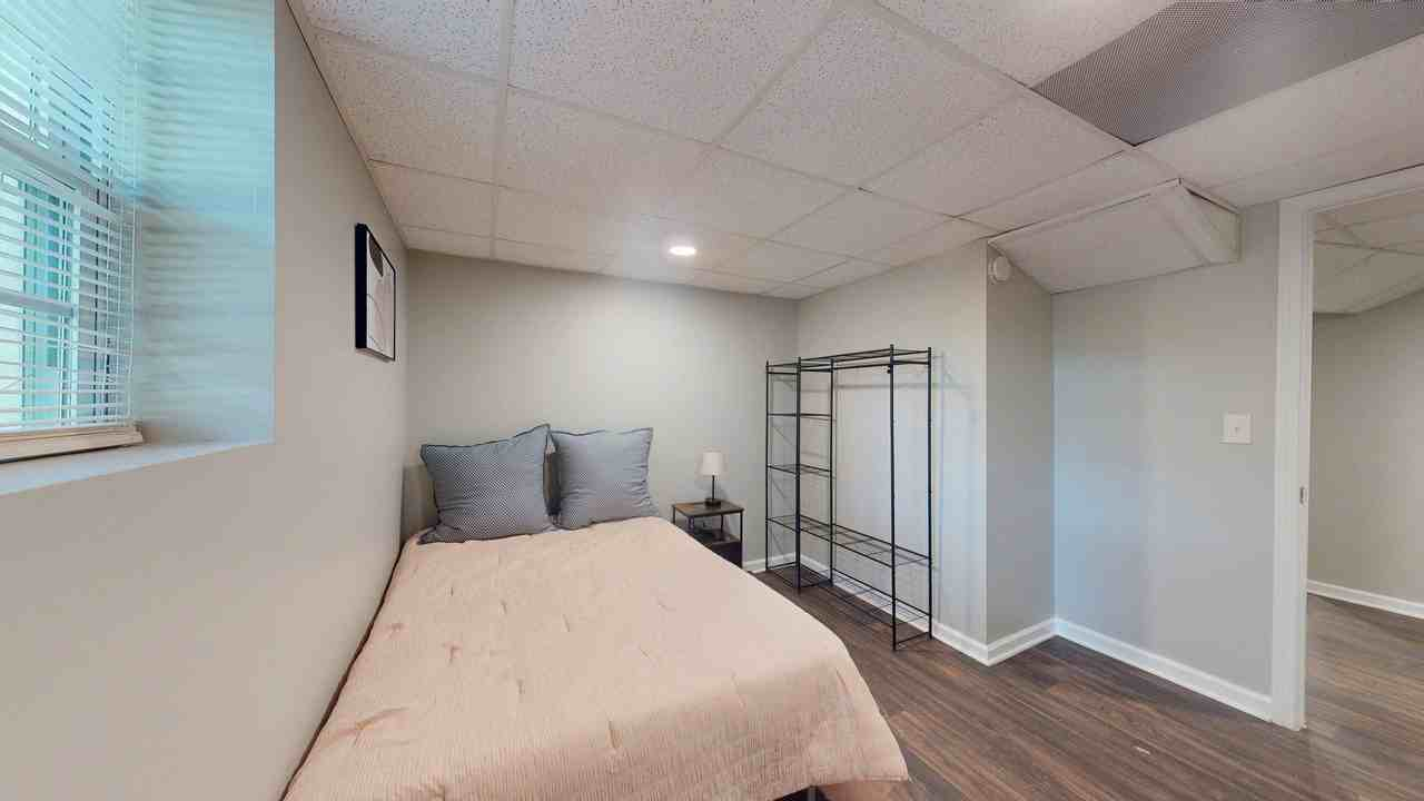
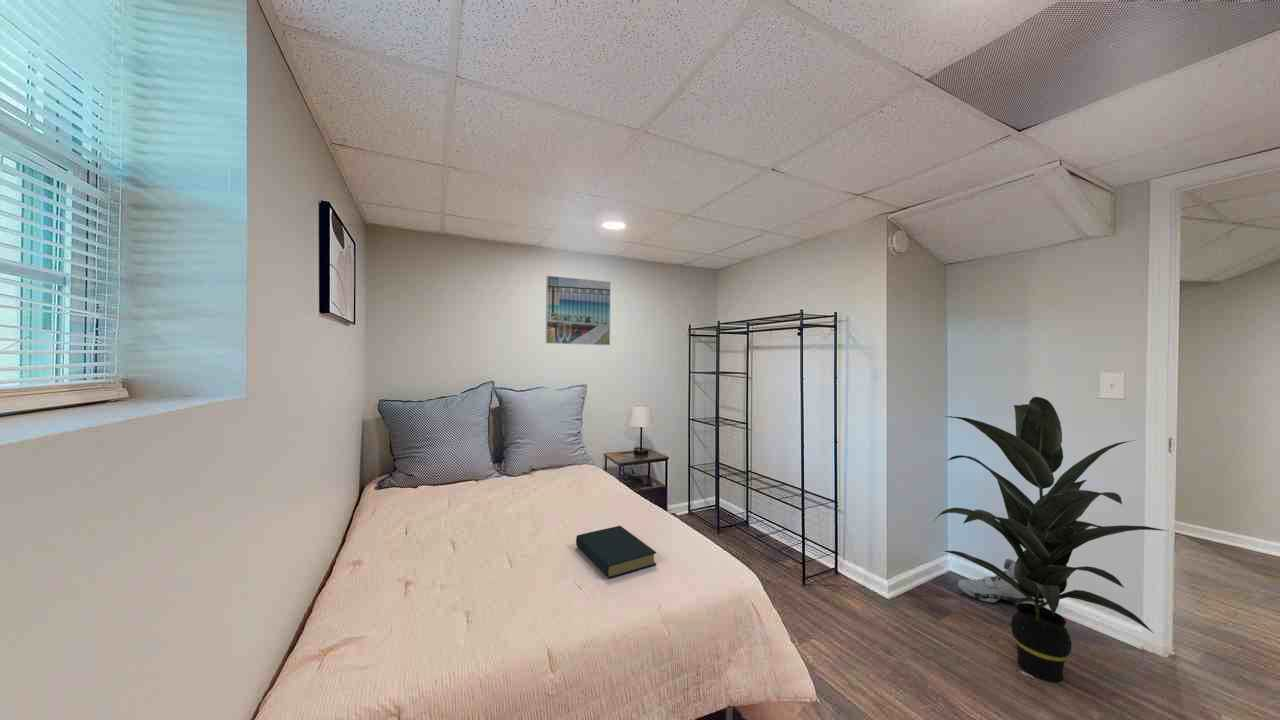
+ indoor plant [934,396,1169,683]
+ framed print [545,275,612,346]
+ hardback book [575,525,658,579]
+ sneaker [957,558,1046,608]
